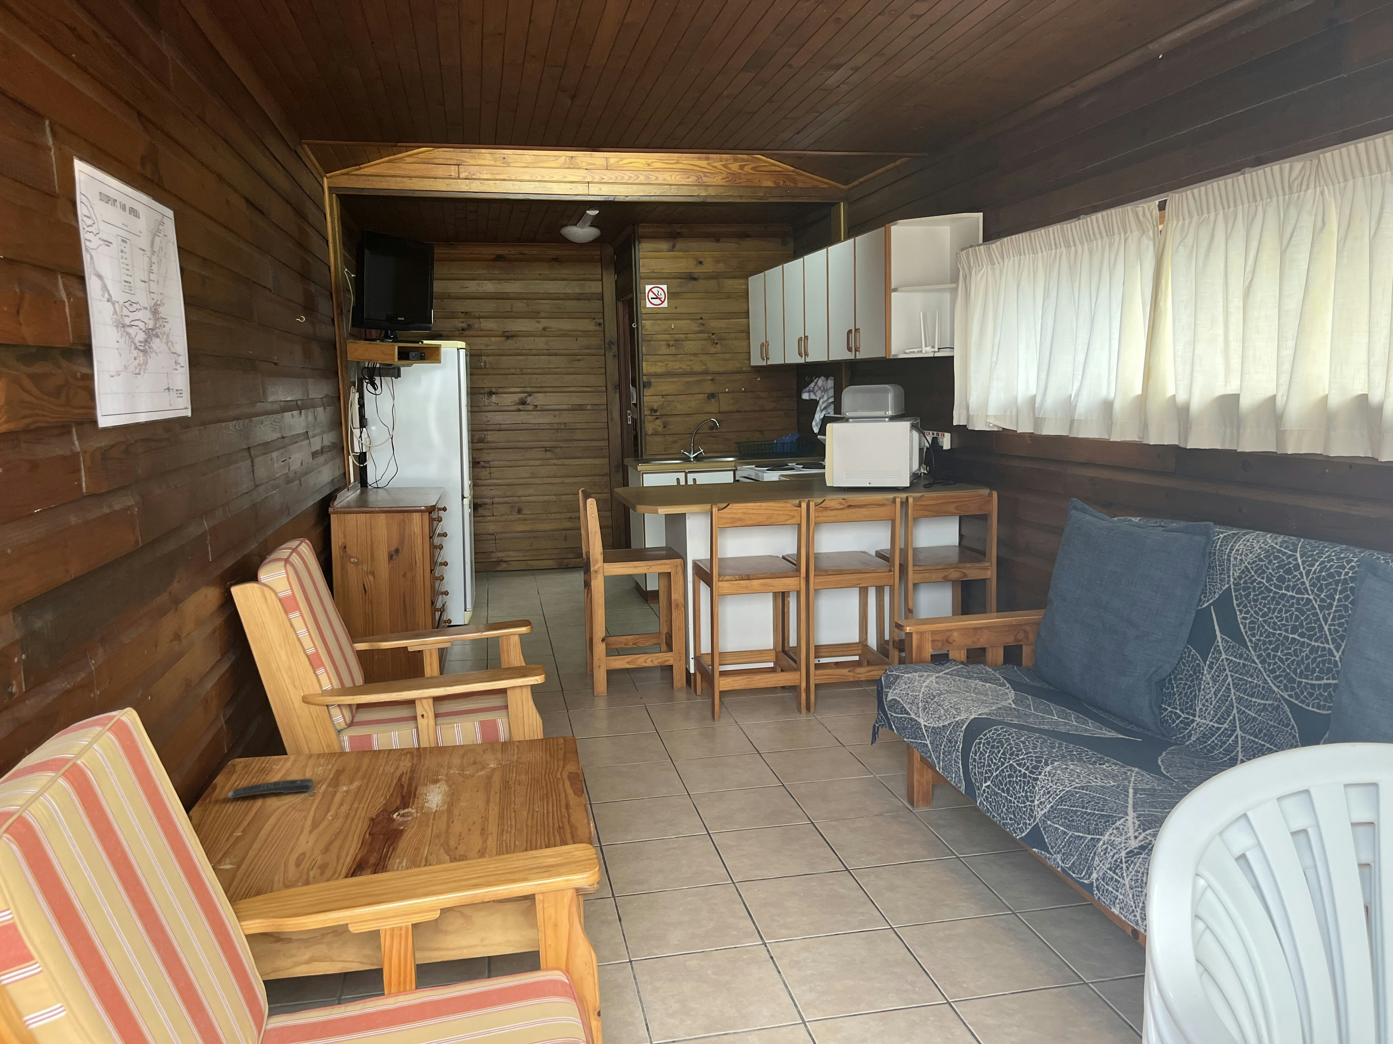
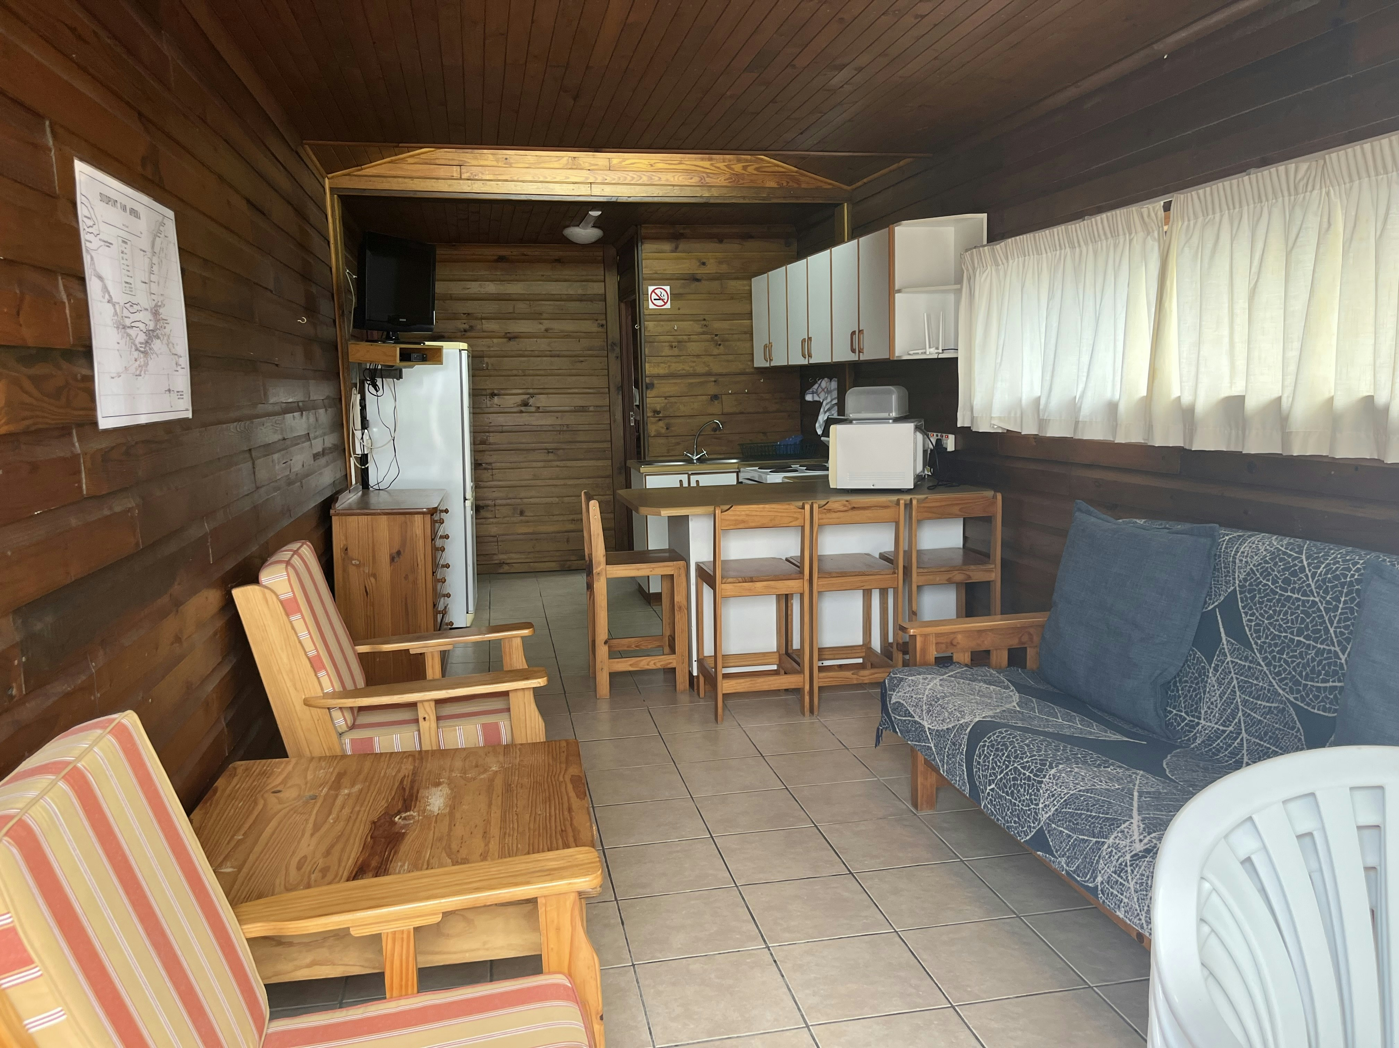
- remote control [227,779,314,798]
